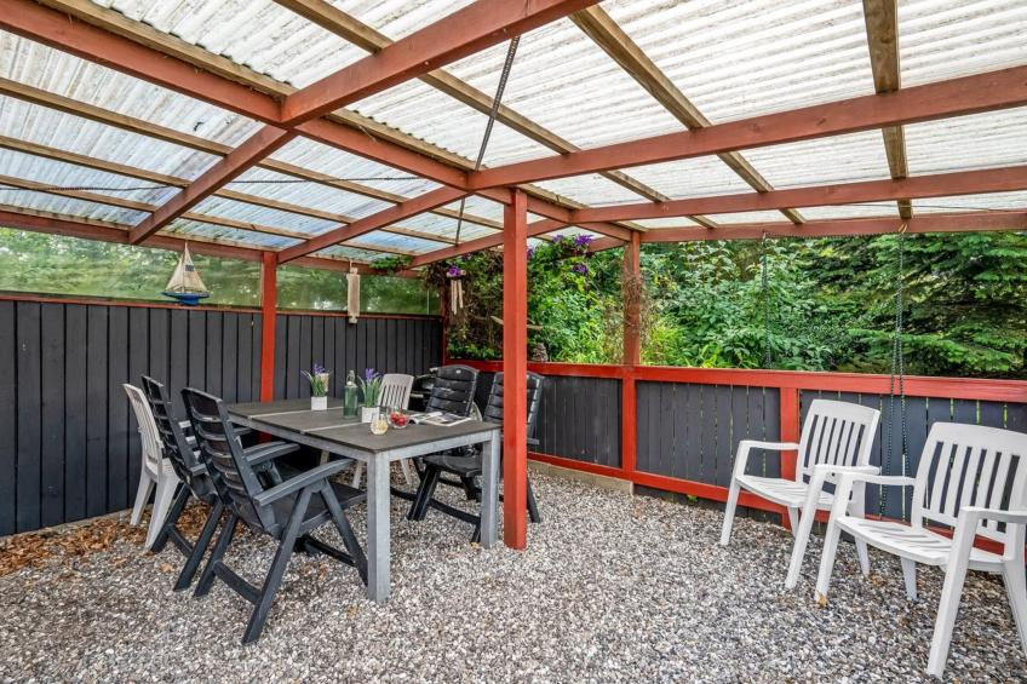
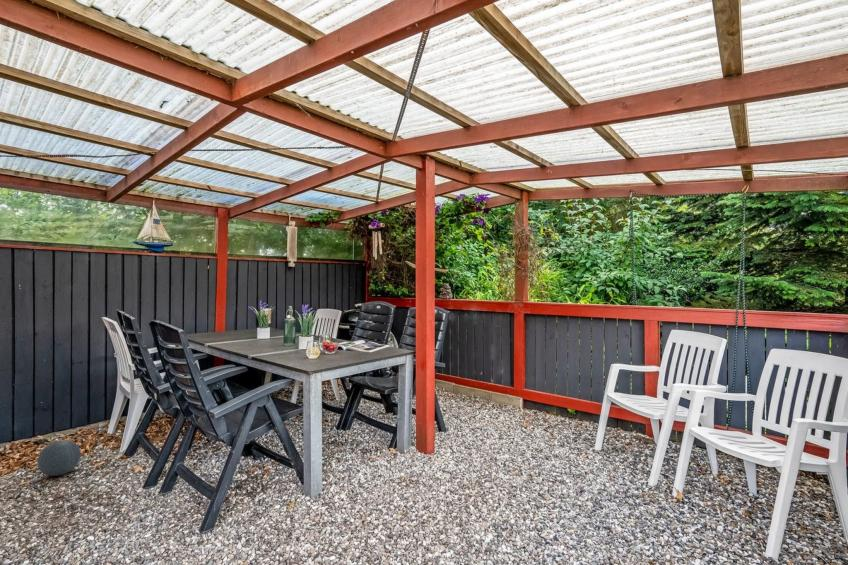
+ ball [36,439,82,477]
